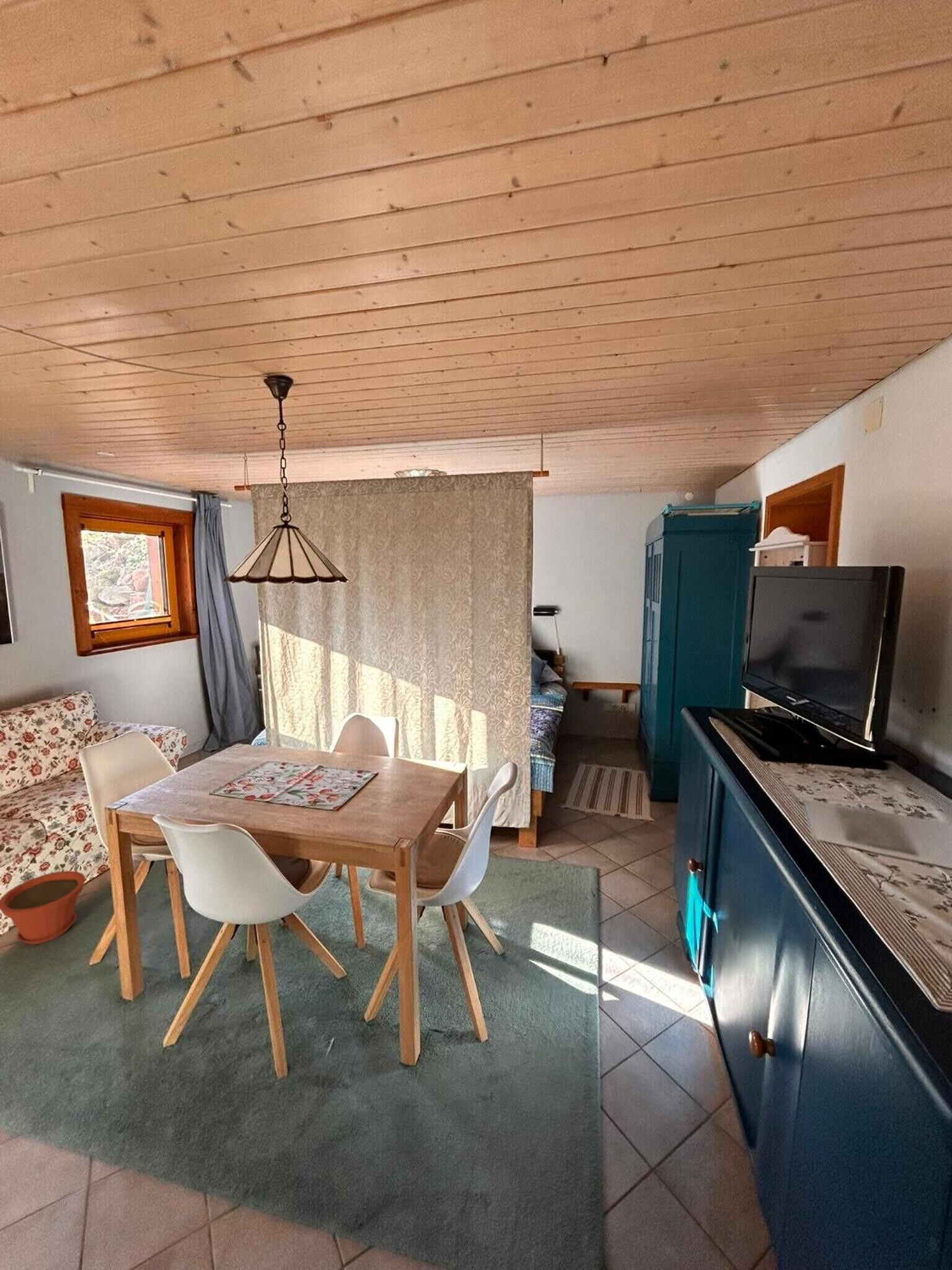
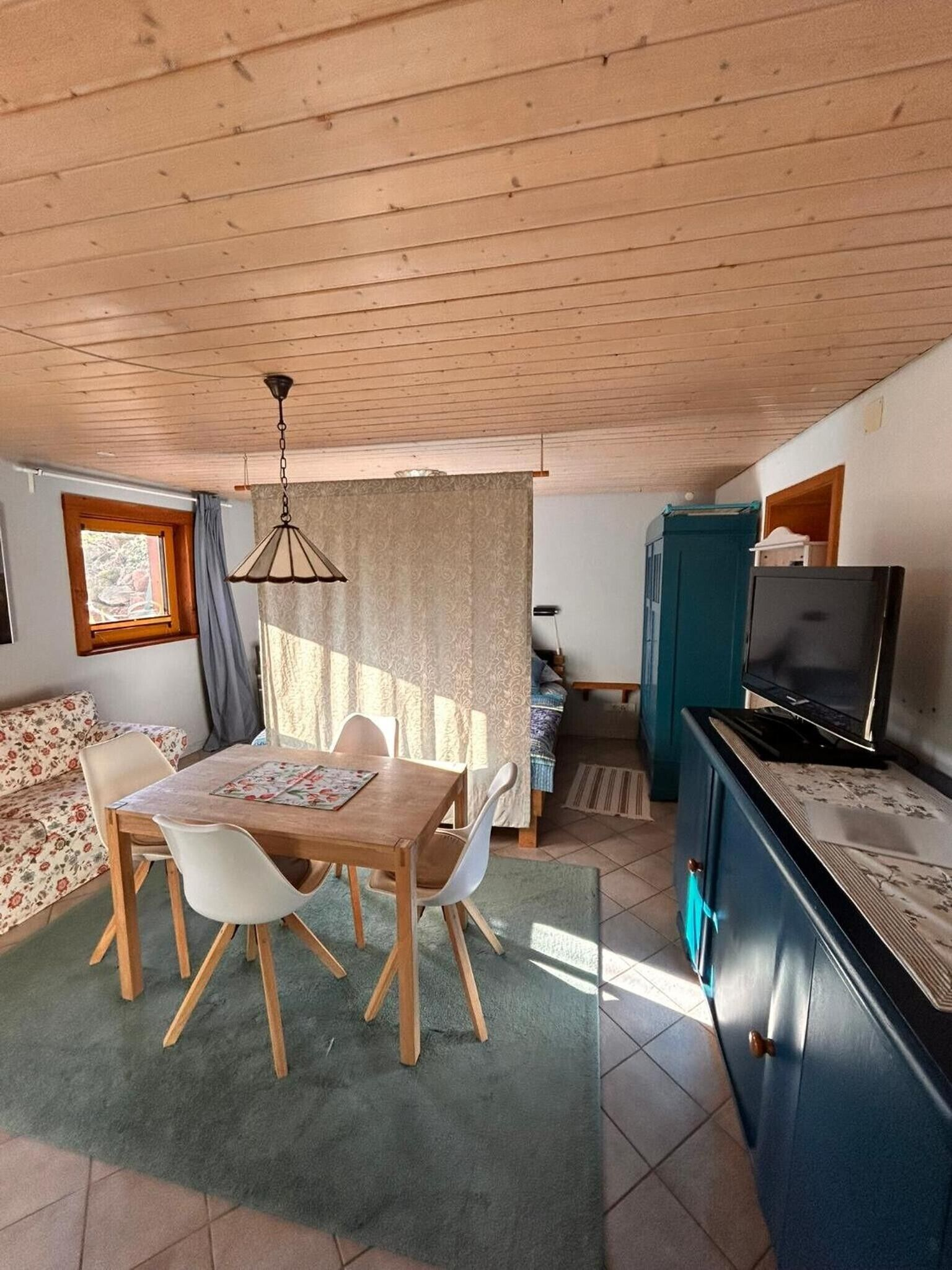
- plant pot [0,870,86,945]
